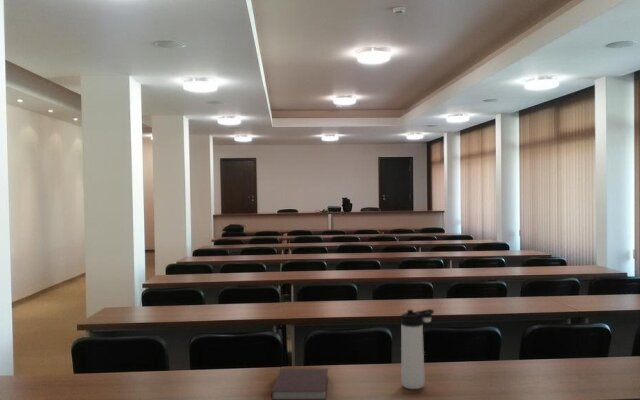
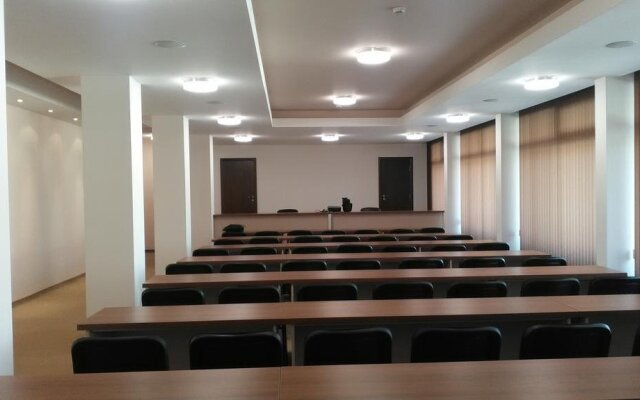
- thermos bottle [400,308,435,390]
- notebook [270,368,329,400]
